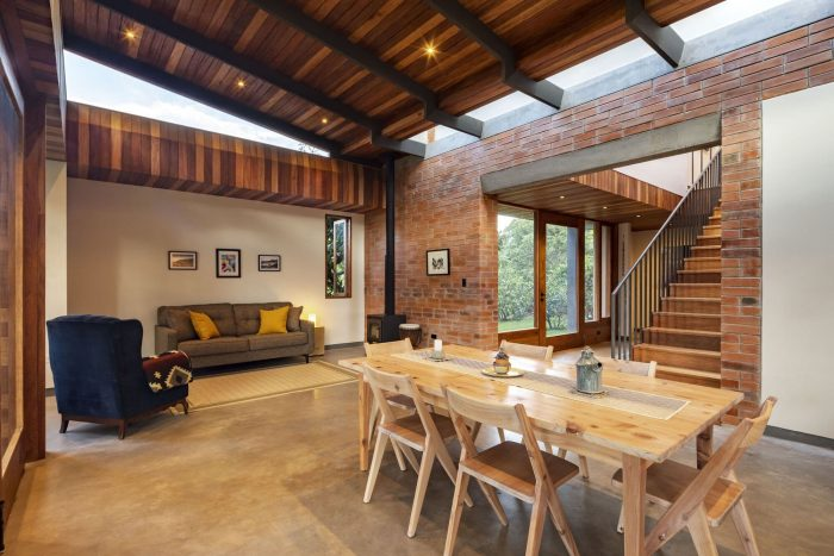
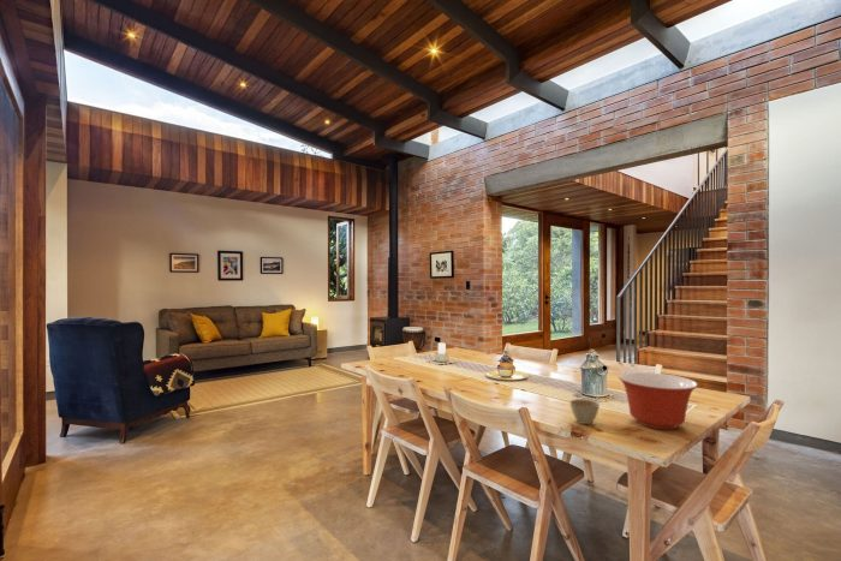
+ flower pot [568,398,601,425]
+ mixing bowl [618,371,699,430]
